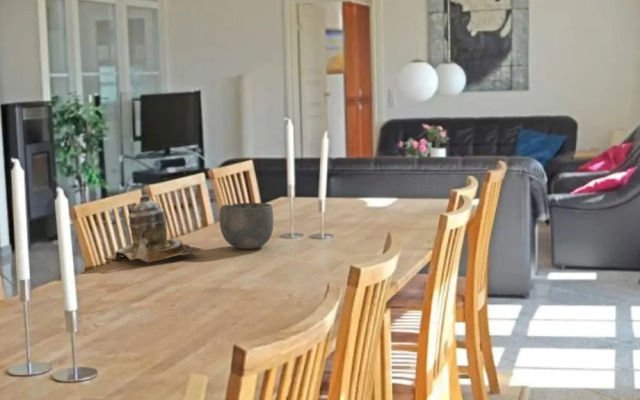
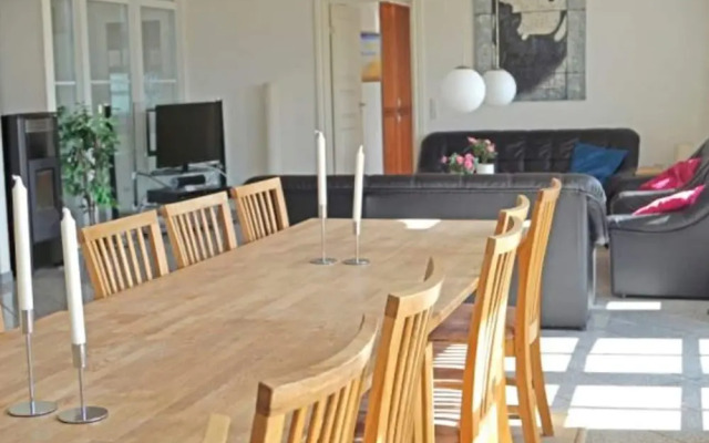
- teapot [104,193,204,263]
- bowl [218,202,274,250]
